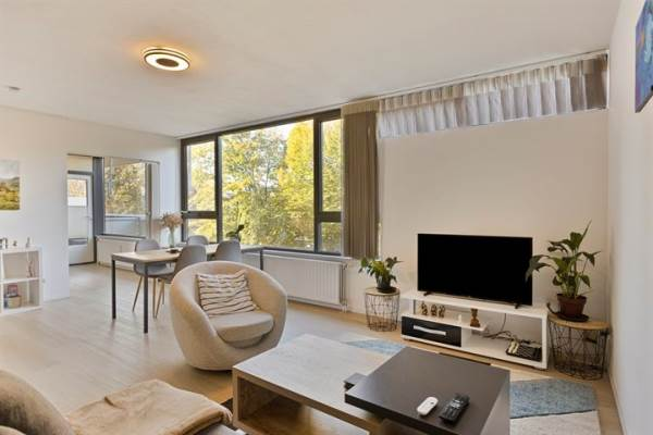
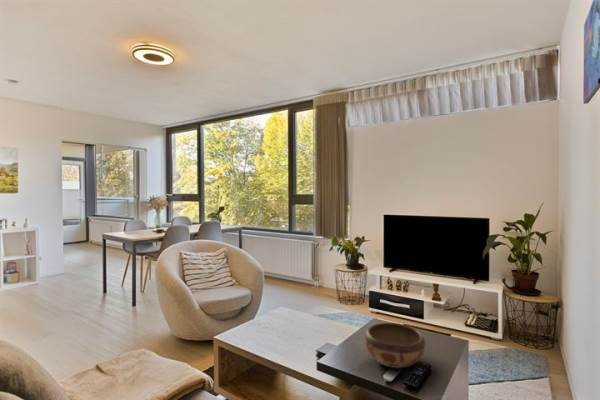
+ decorative bowl [363,322,427,369]
